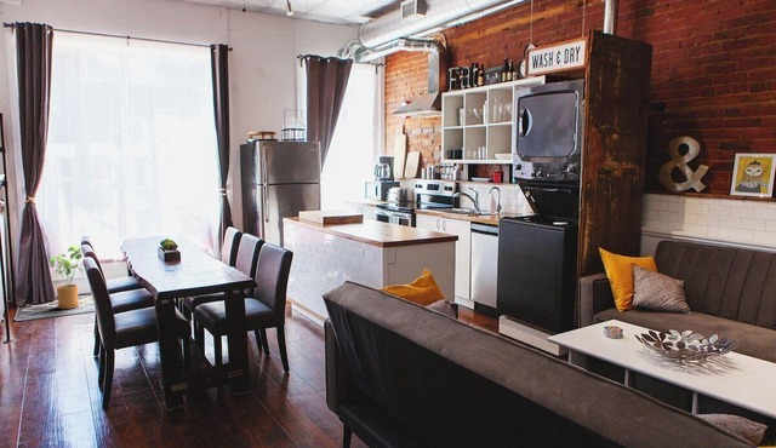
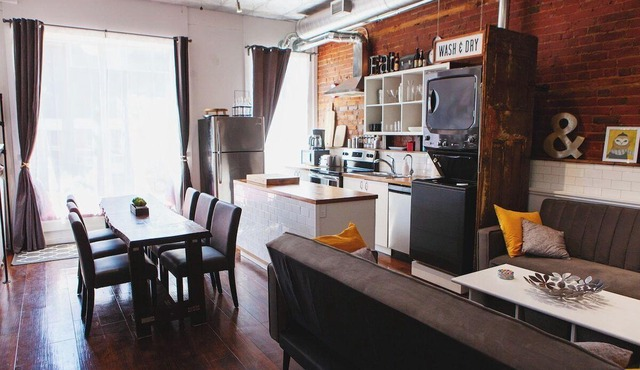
- house plant [48,245,84,310]
